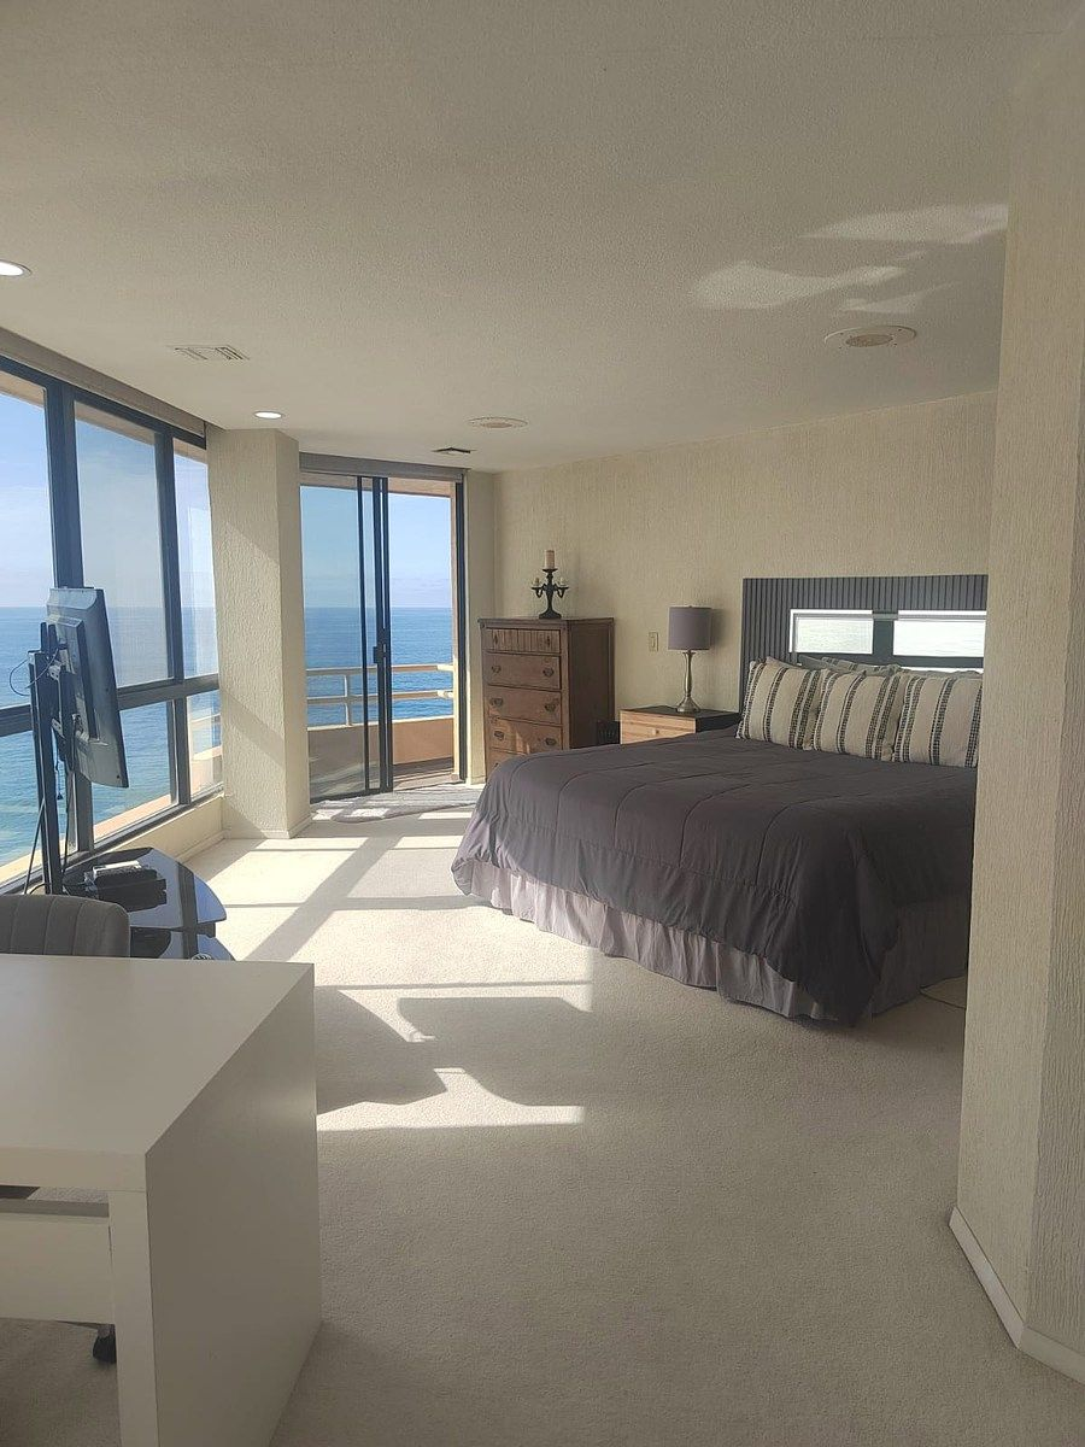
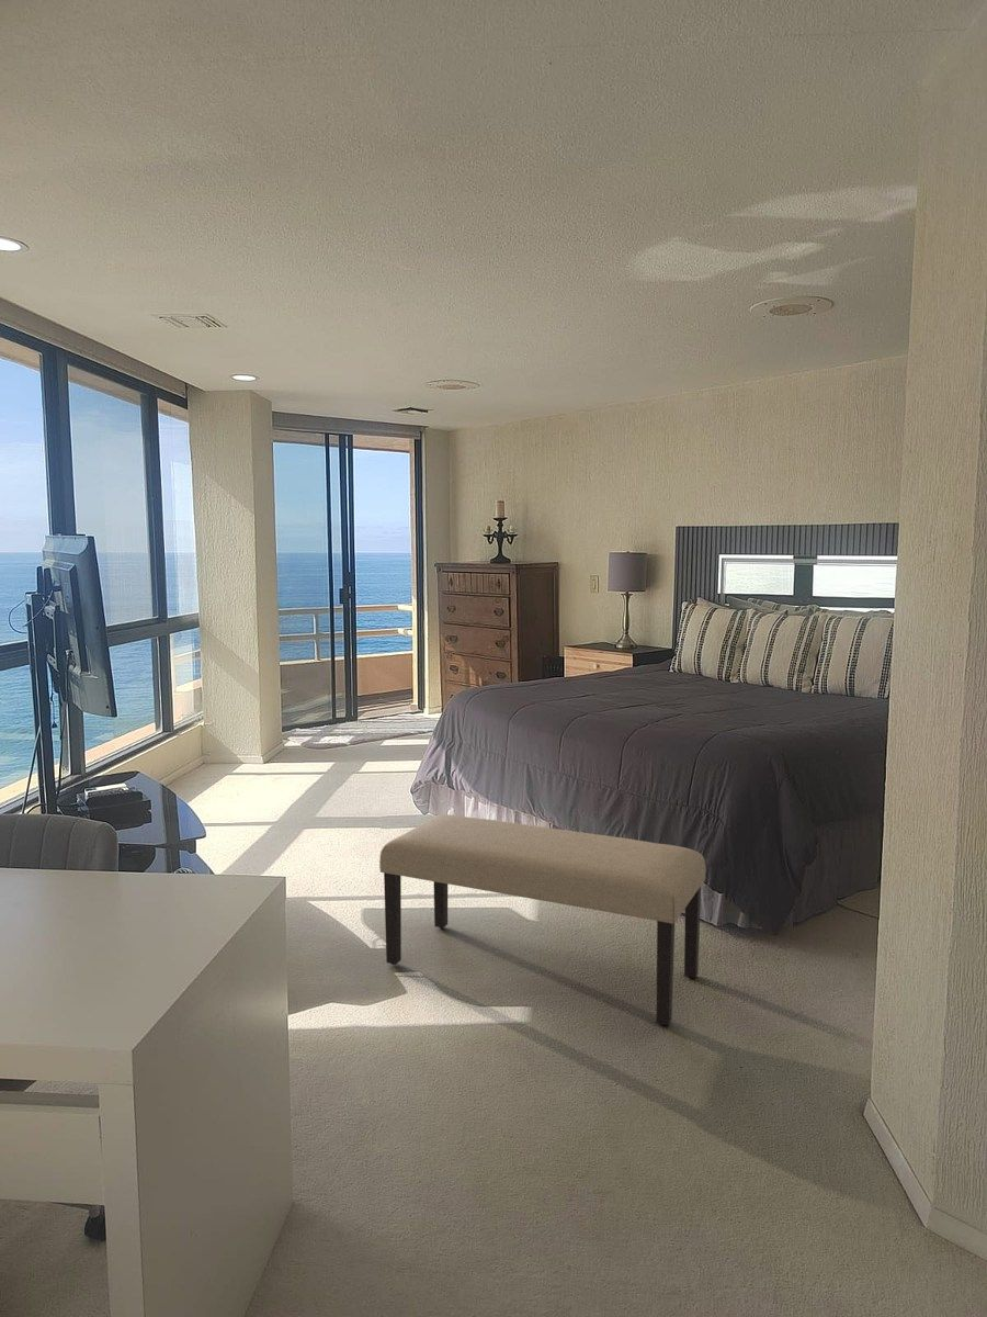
+ bench [378,813,706,1026]
